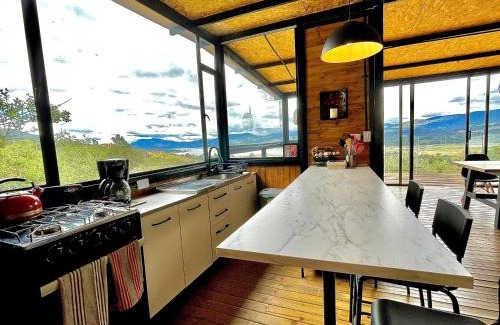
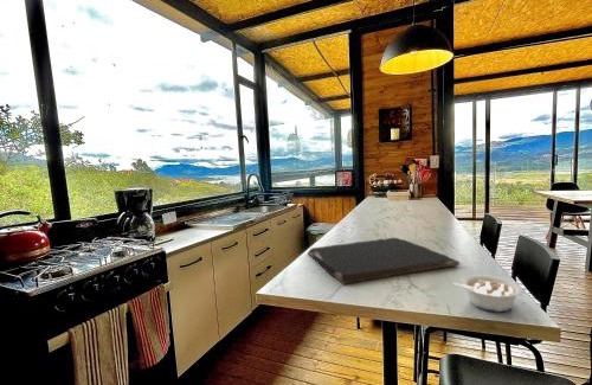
+ legume [452,274,523,313]
+ cutting board [307,237,461,285]
